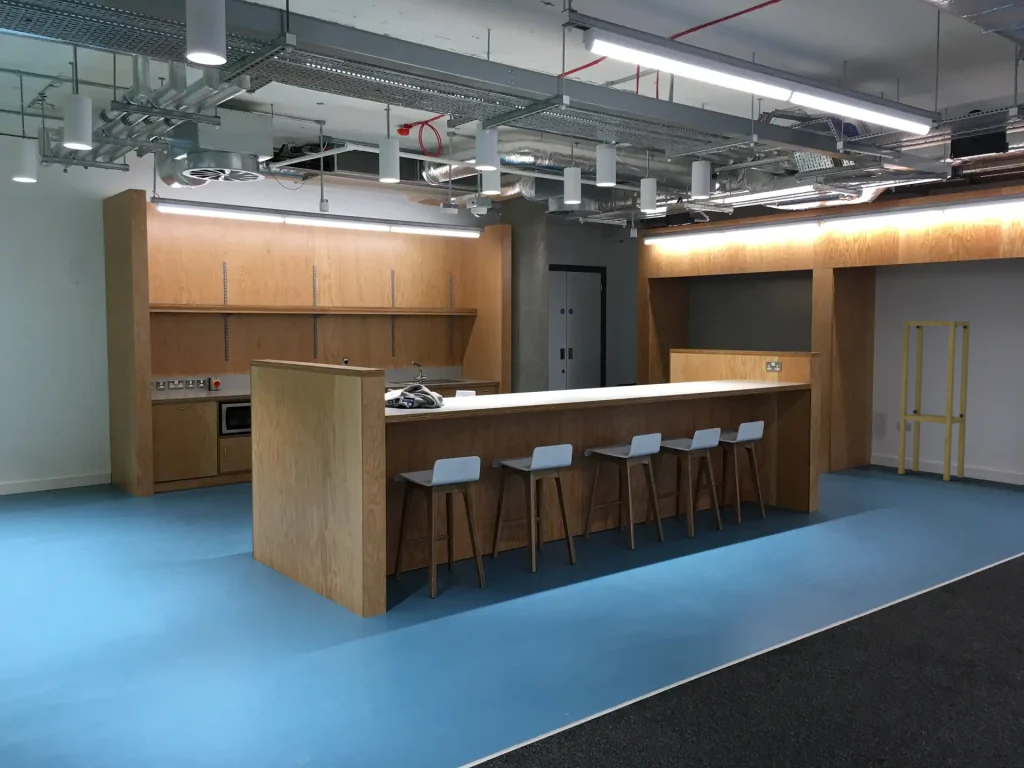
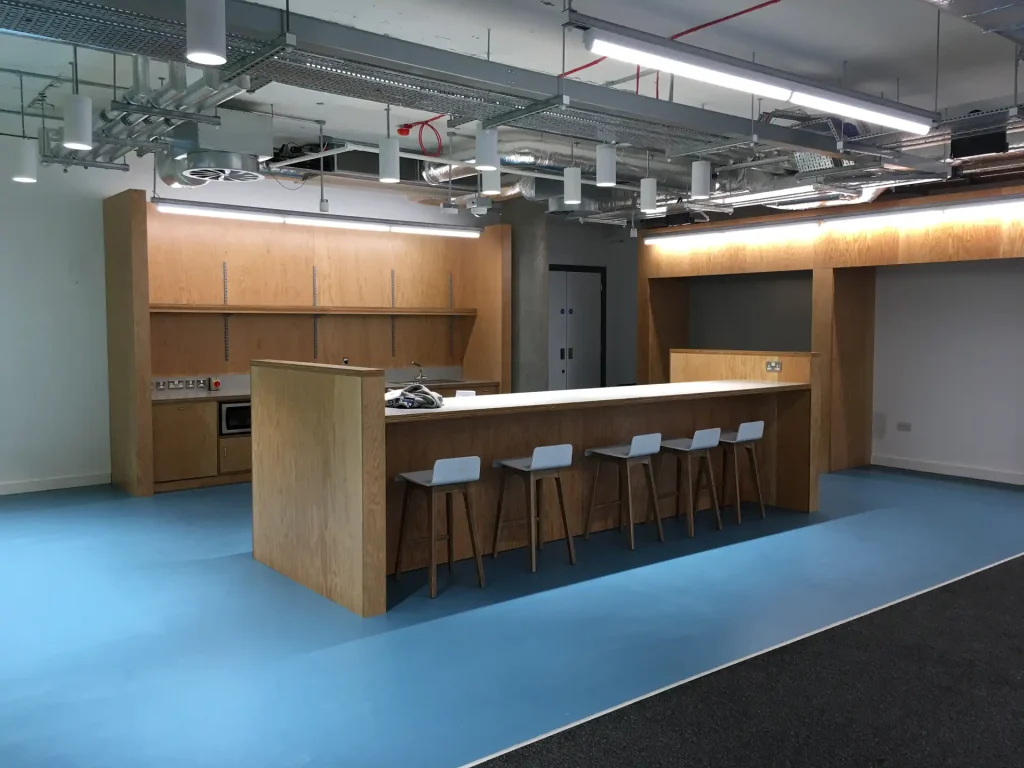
- plant stand [897,320,971,482]
